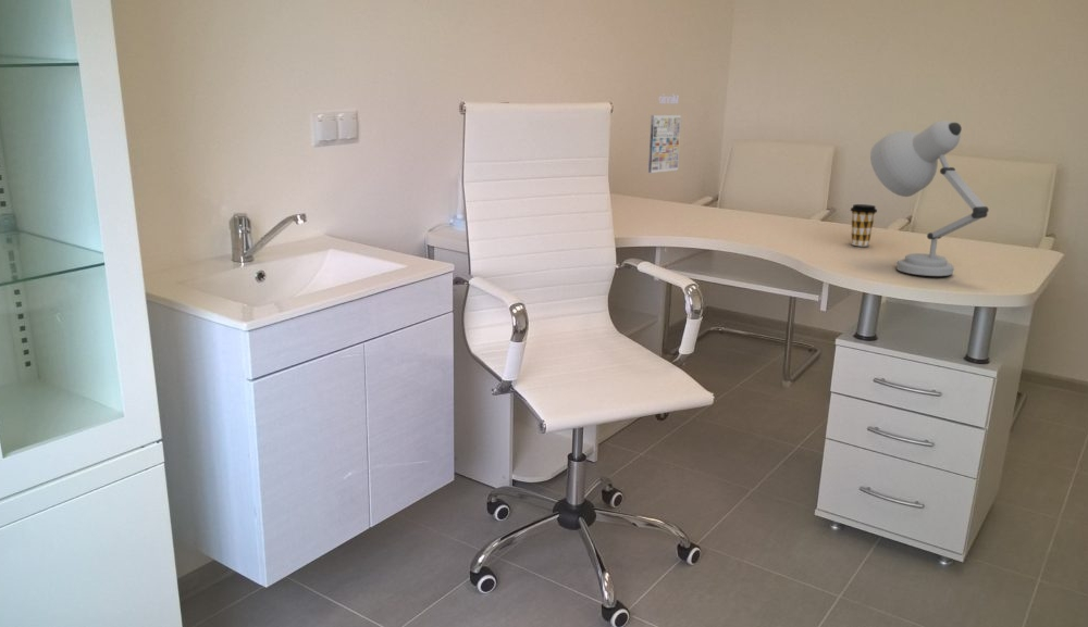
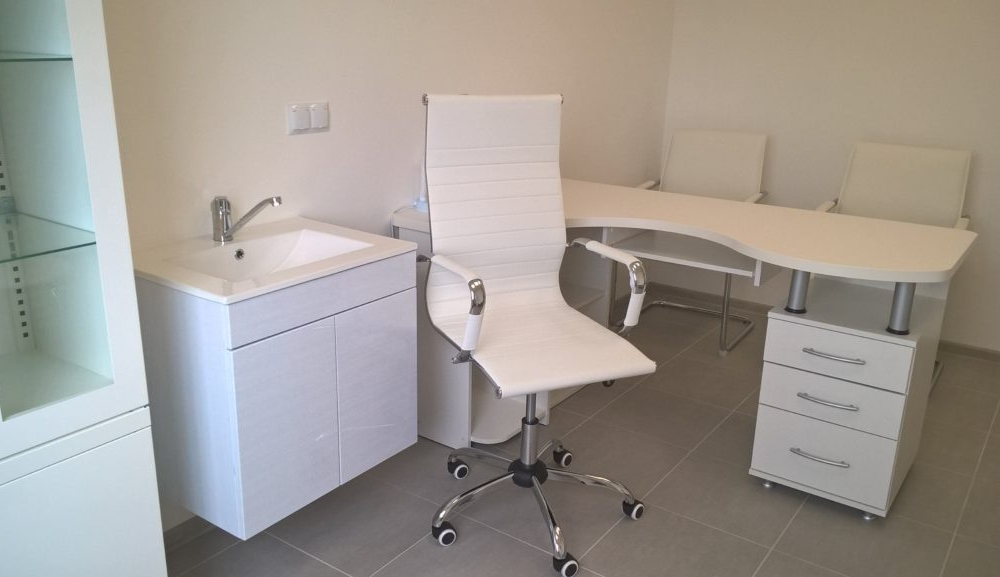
- desk lamp [869,120,990,277]
- calendar [647,92,682,174]
- coffee cup [849,203,878,247]
